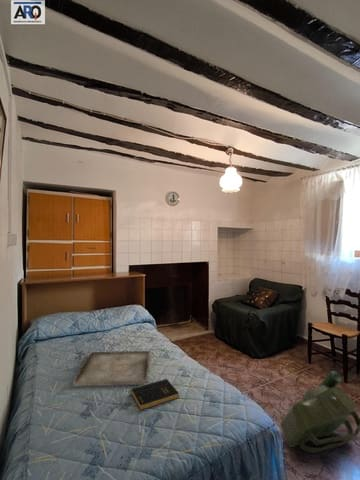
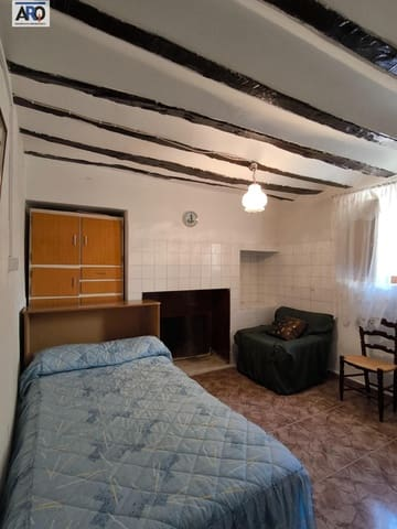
- book [129,378,180,411]
- backpack [279,369,360,454]
- serving tray [72,350,152,388]
